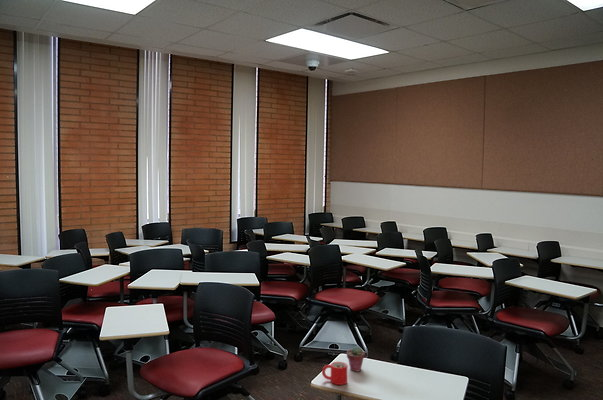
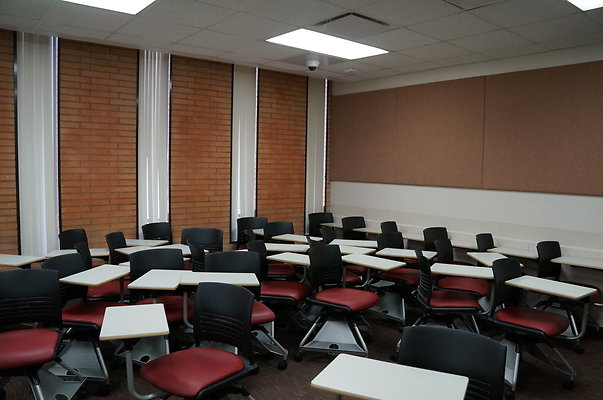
- mug [321,361,348,386]
- potted succulent [346,345,366,373]
